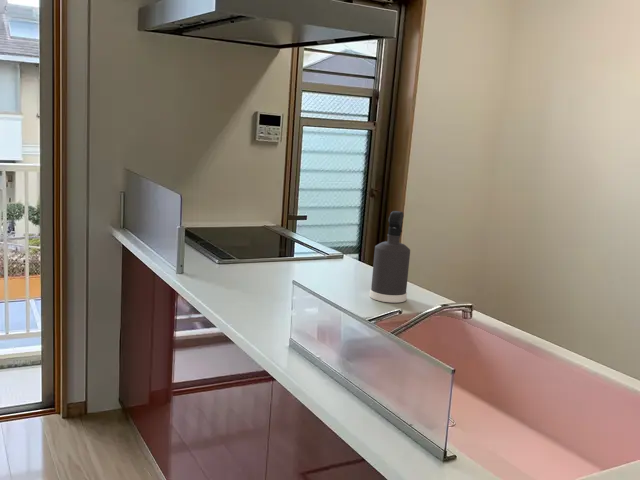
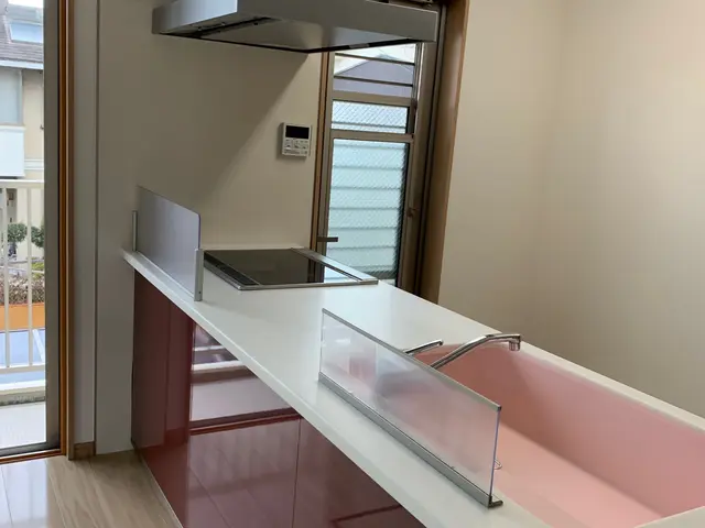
- spray bottle [369,210,411,304]
